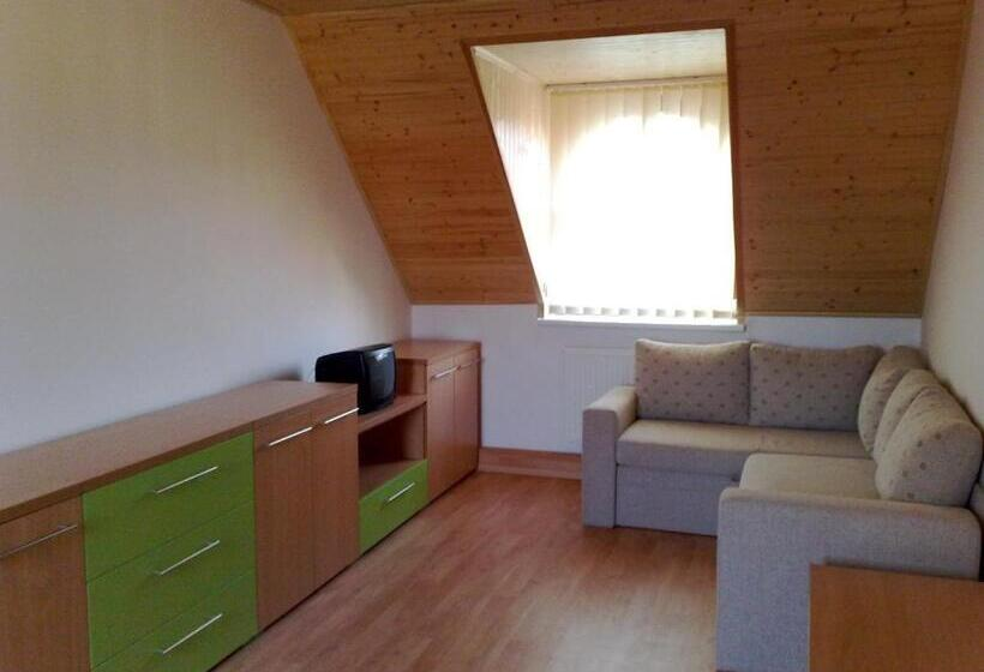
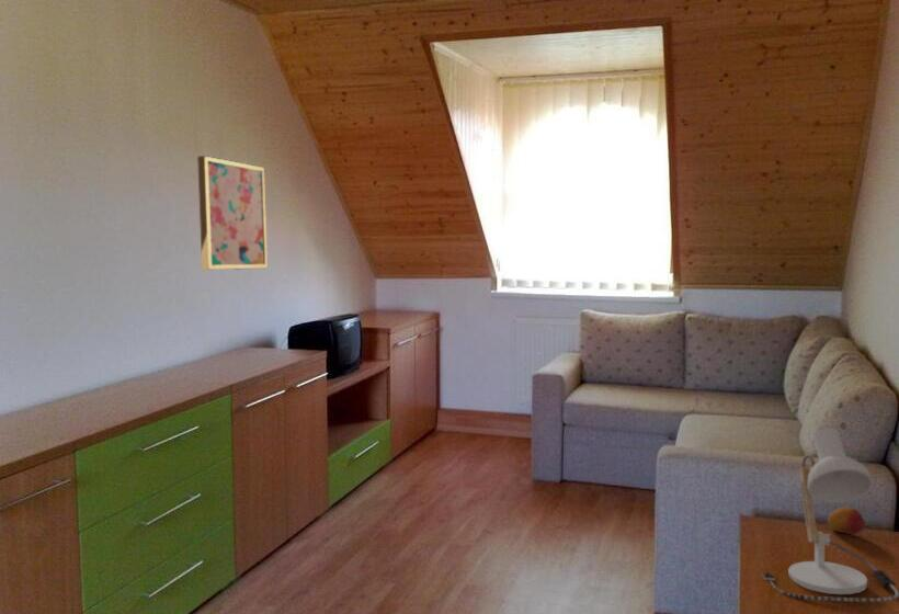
+ wall art [196,155,269,271]
+ fruit [827,505,866,535]
+ desk lamp [761,425,899,603]
